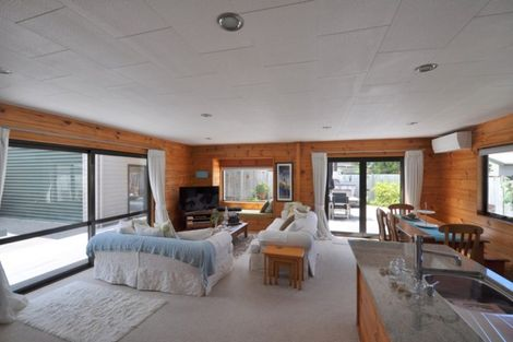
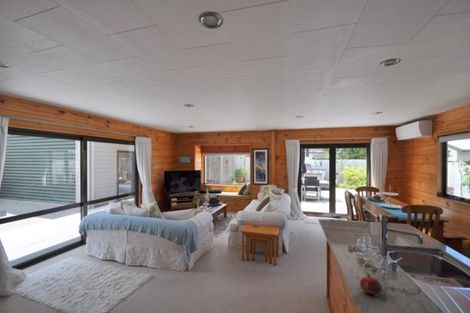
+ fruit [359,272,383,297]
